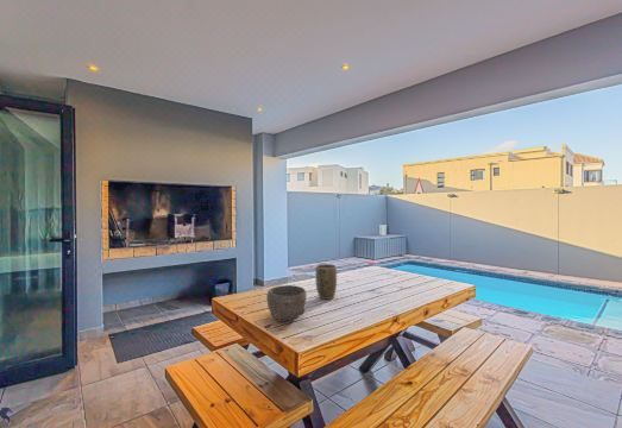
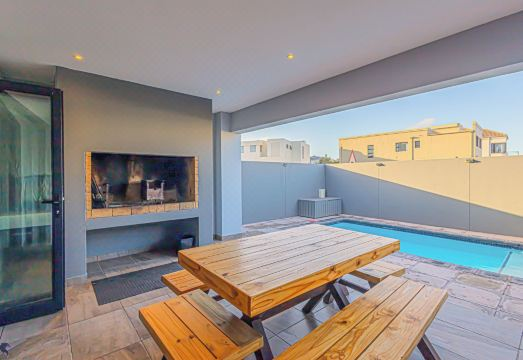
- bowl [265,284,308,322]
- plant pot [314,263,338,301]
